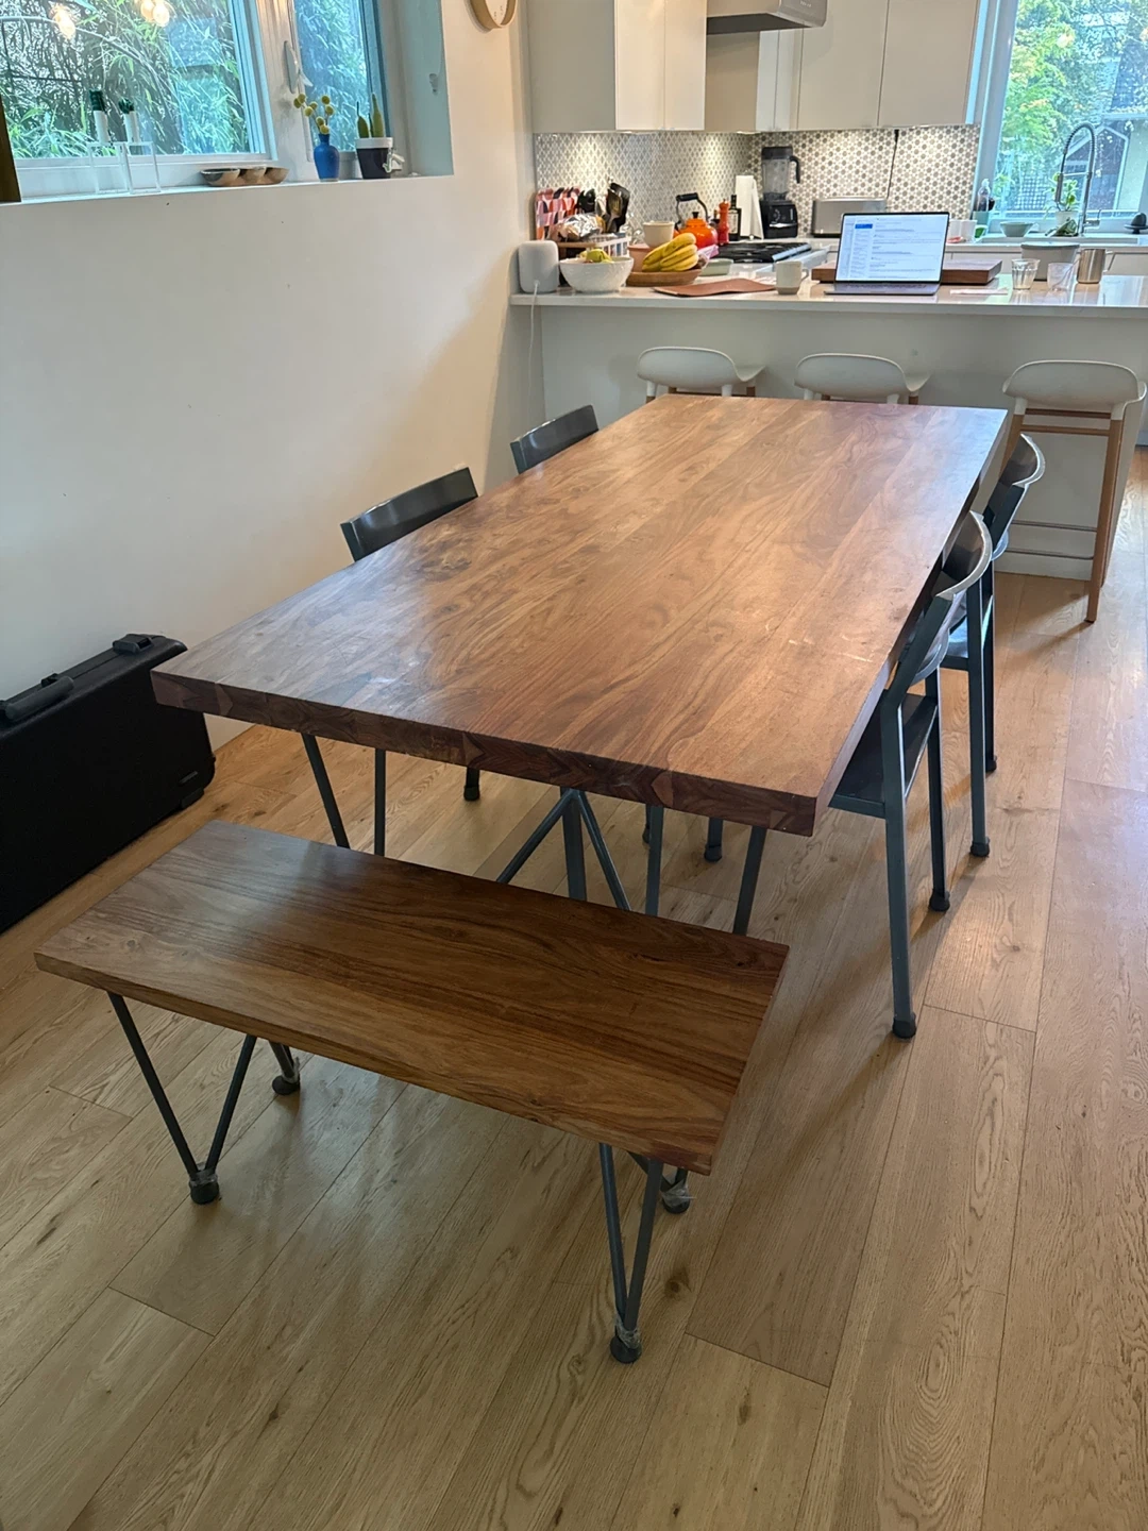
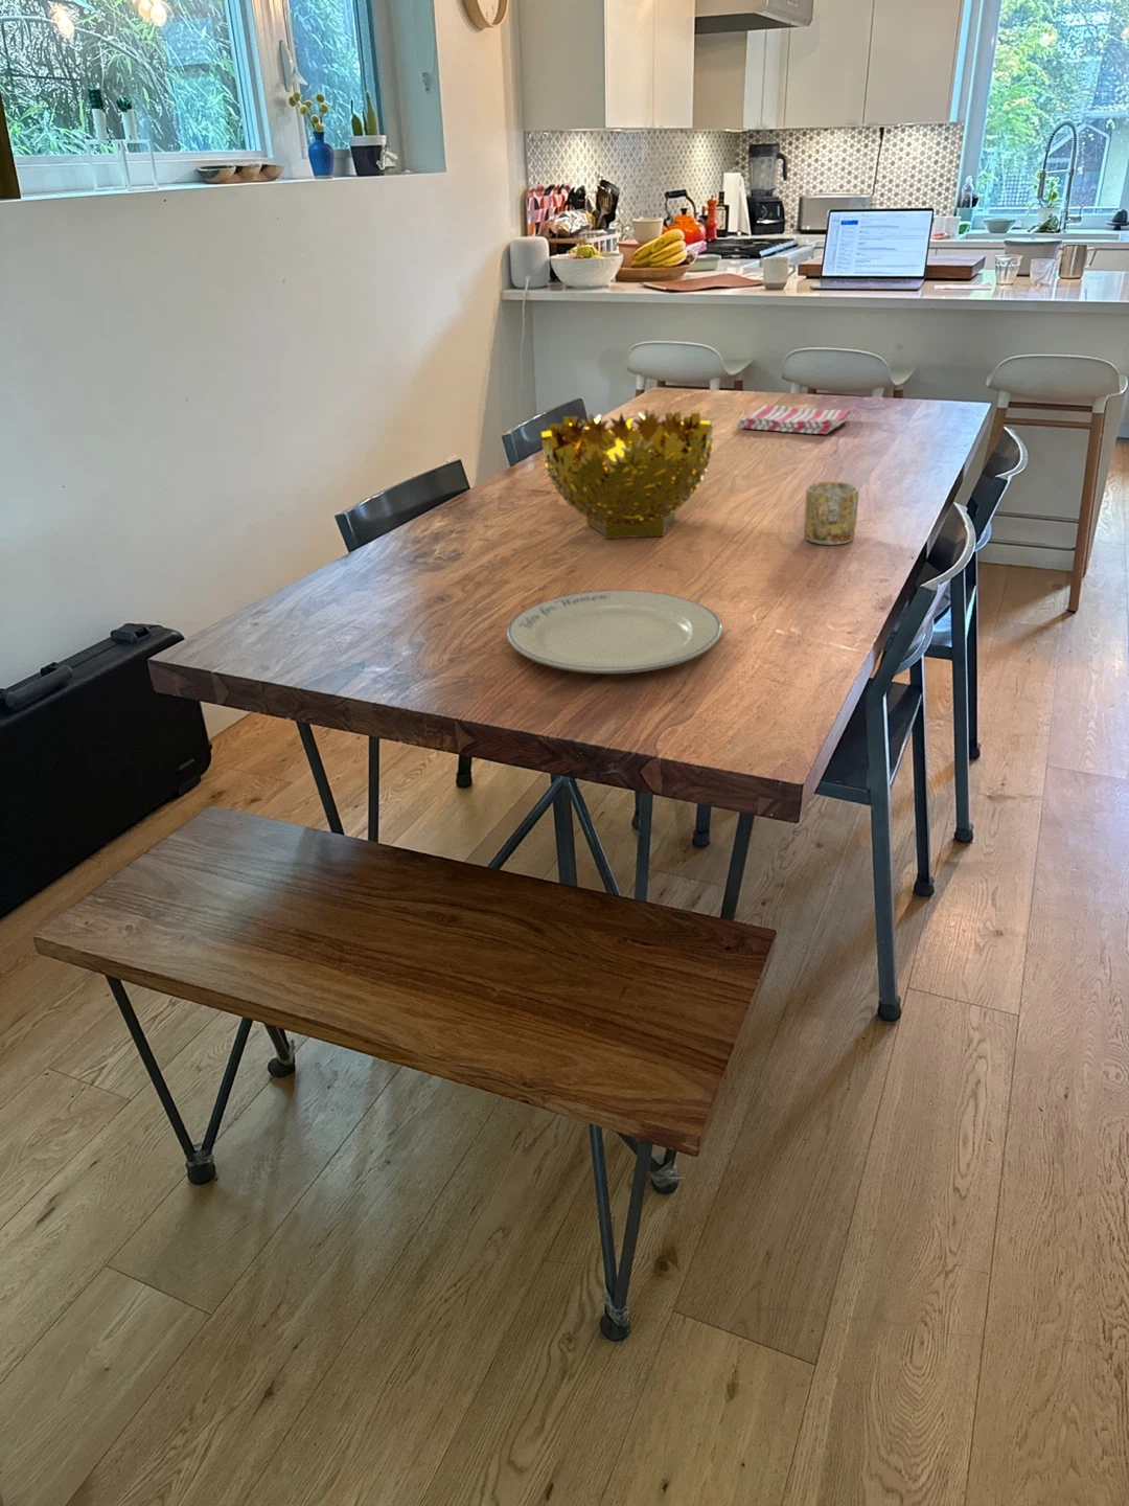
+ mug [803,481,860,545]
+ chinaware [506,589,723,675]
+ dish towel [736,403,851,435]
+ decorative bowl [541,408,714,540]
